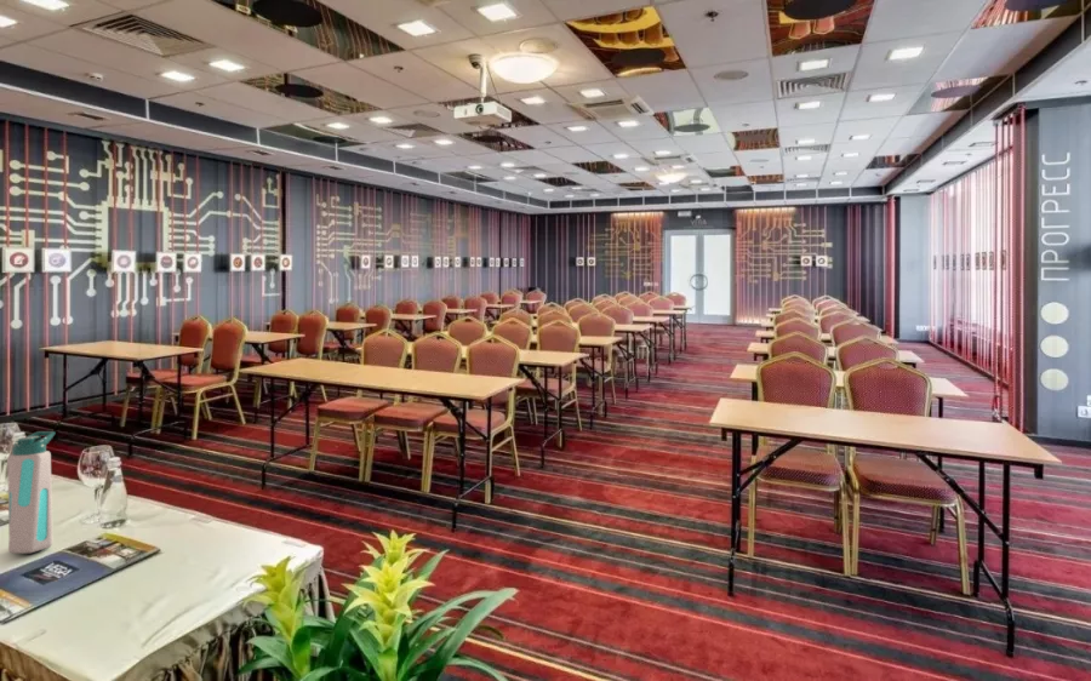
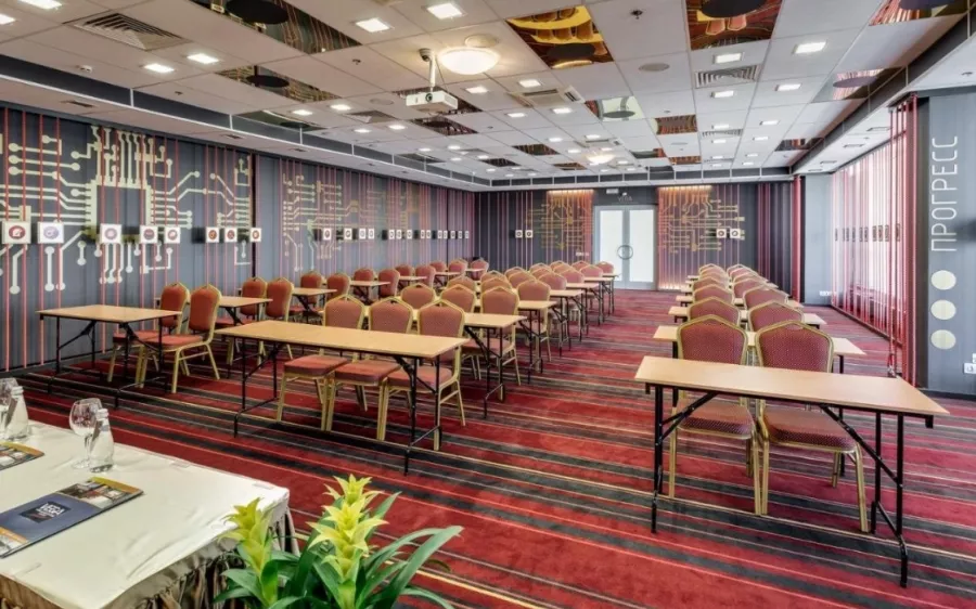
- water bottle [6,430,56,555]
